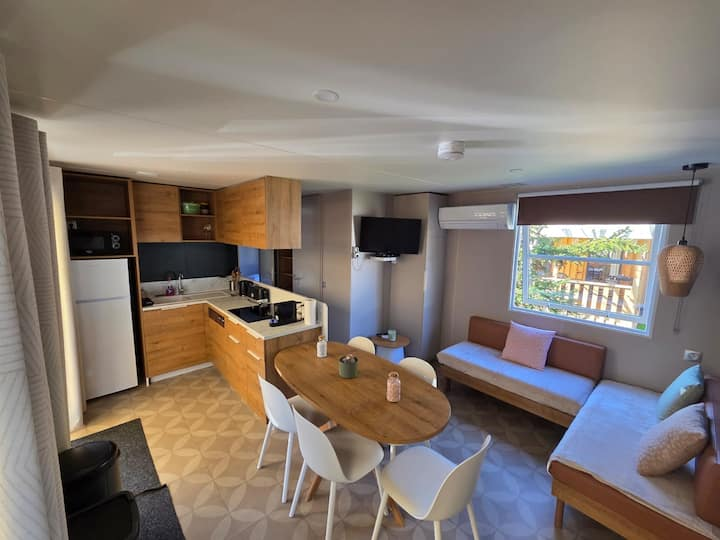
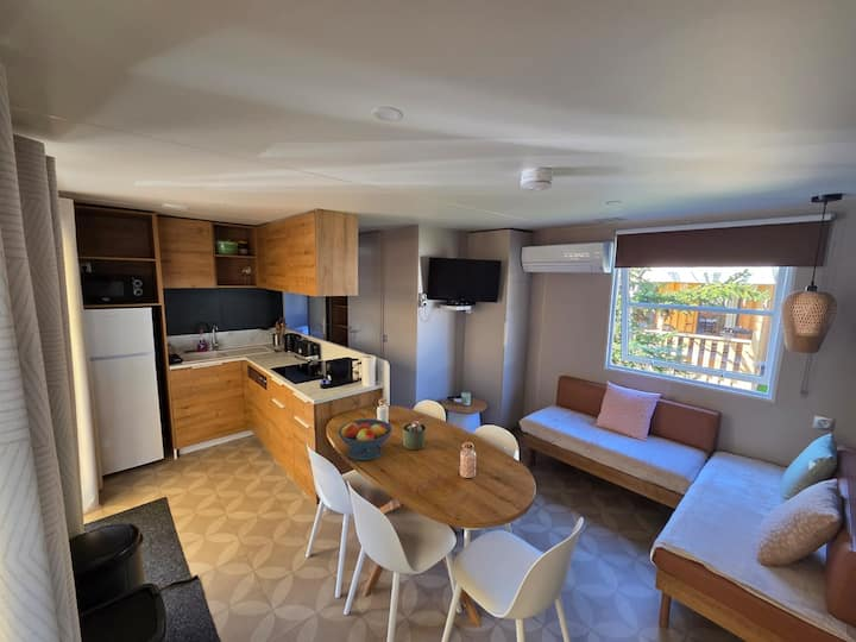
+ fruit bowl [338,418,394,461]
